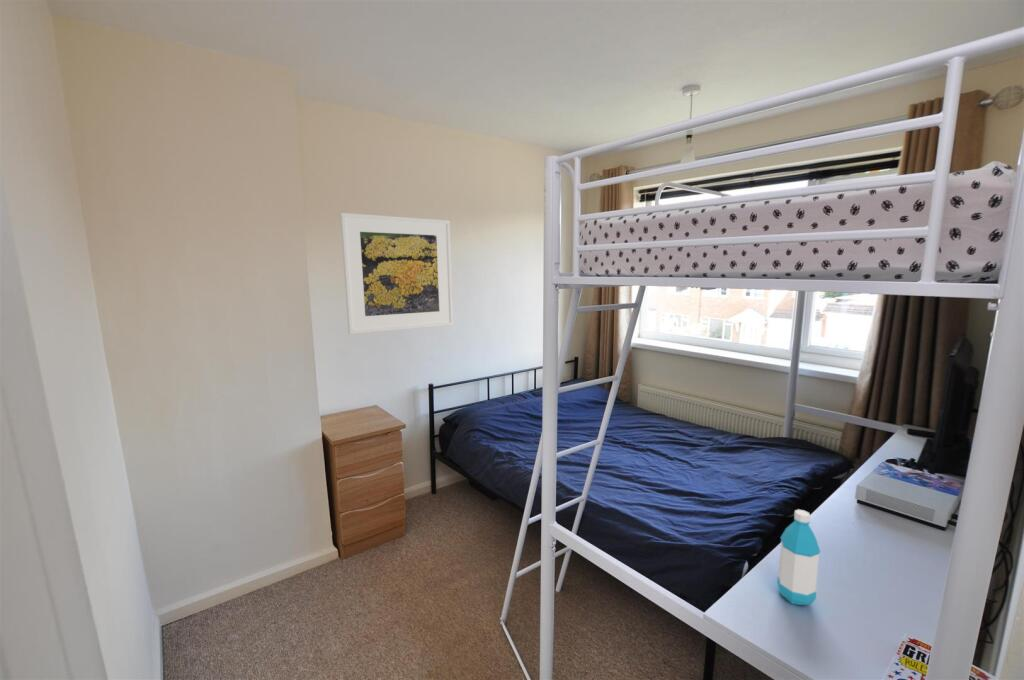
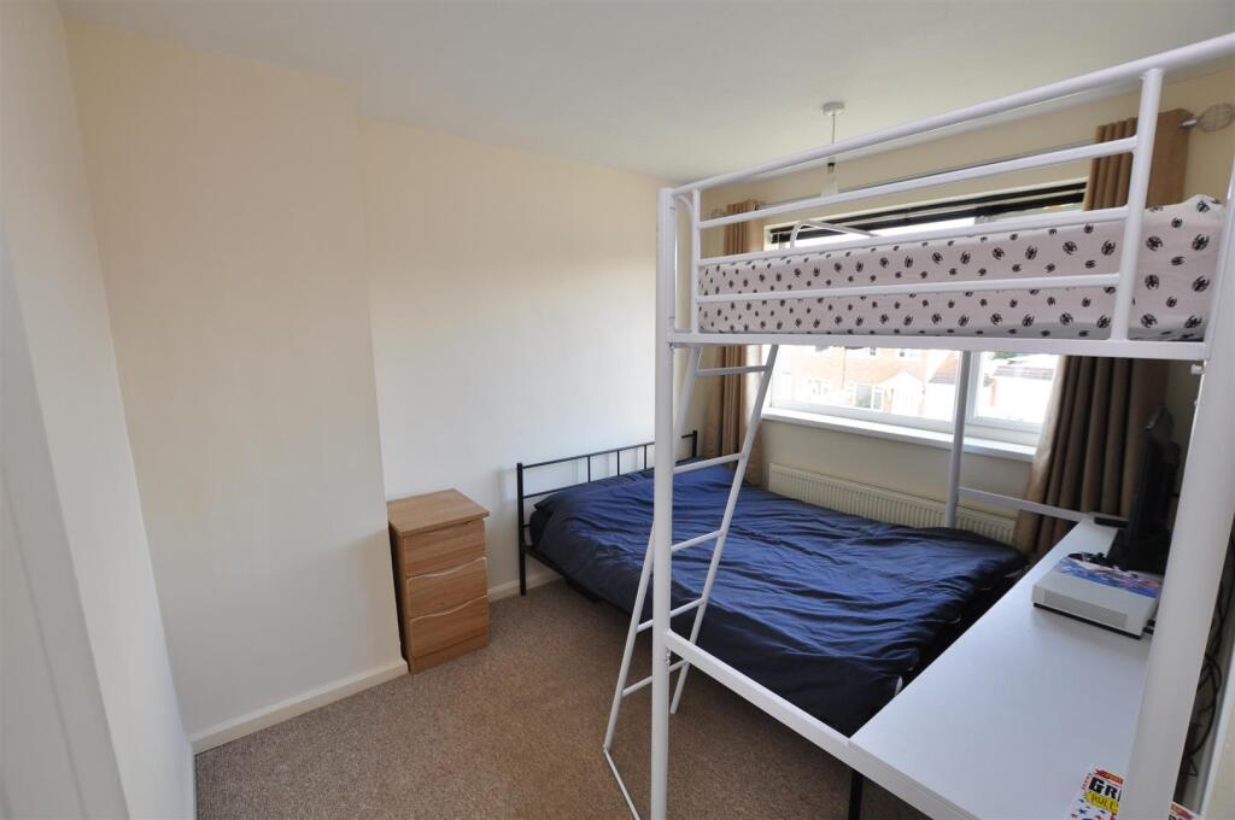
- water bottle [776,508,821,606]
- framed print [339,212,454,335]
